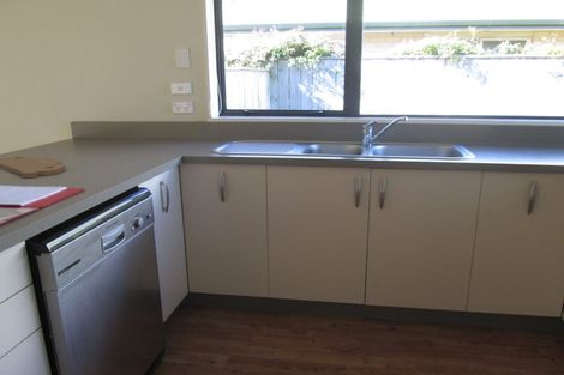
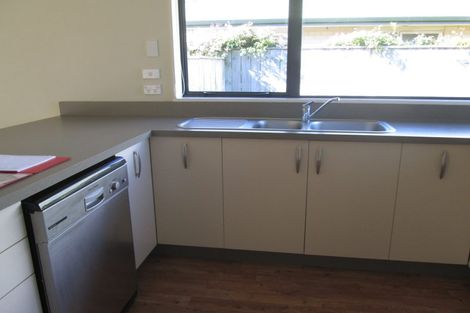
- cutting board [0,155,67,180]
